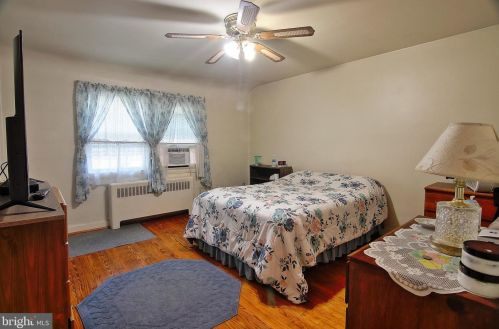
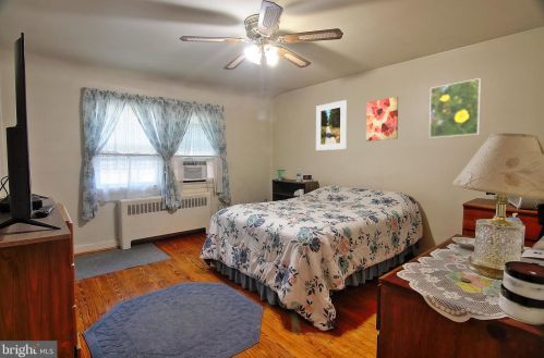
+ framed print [315,99,348,151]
+ wall art [365,96,399,143]
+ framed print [428,77,482,139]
